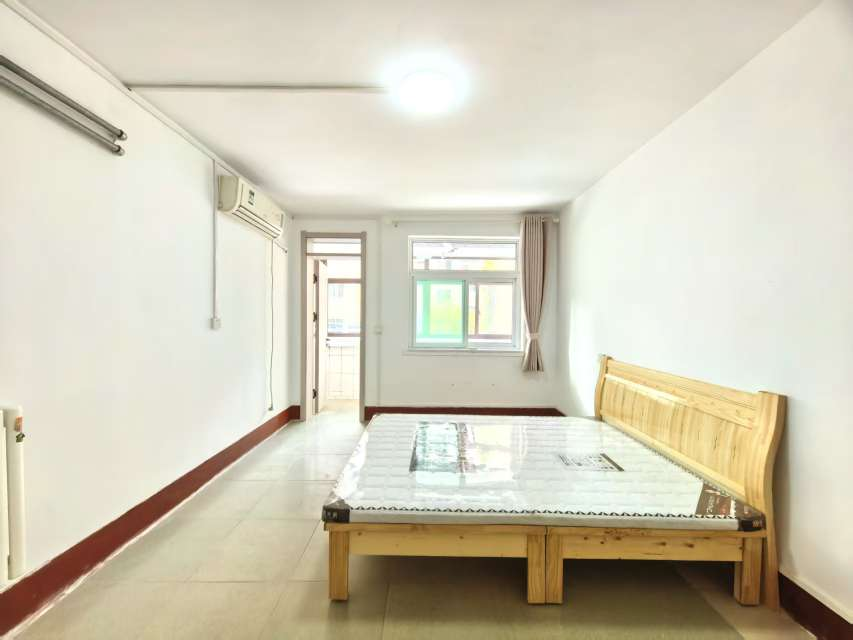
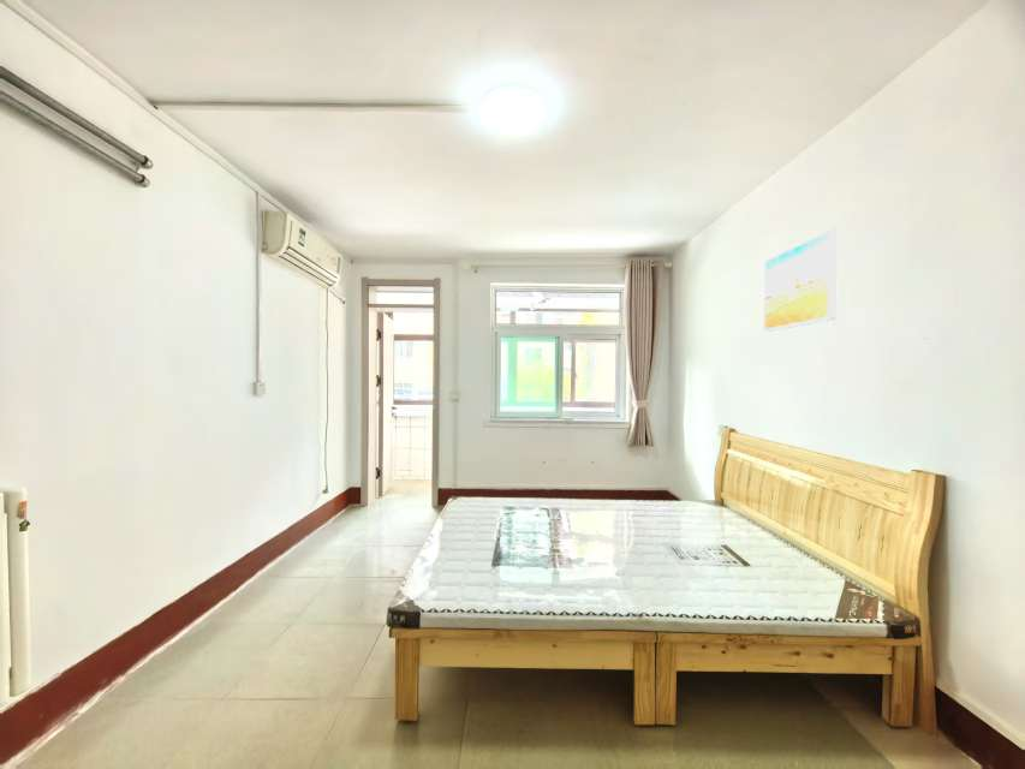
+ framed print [762,227,839,333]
